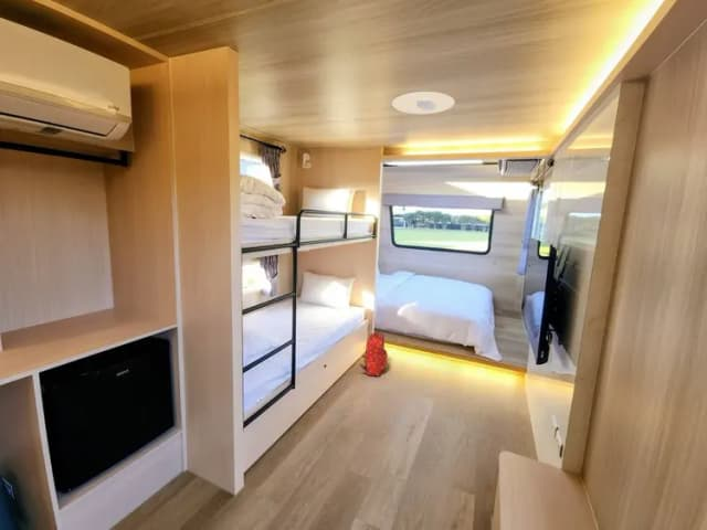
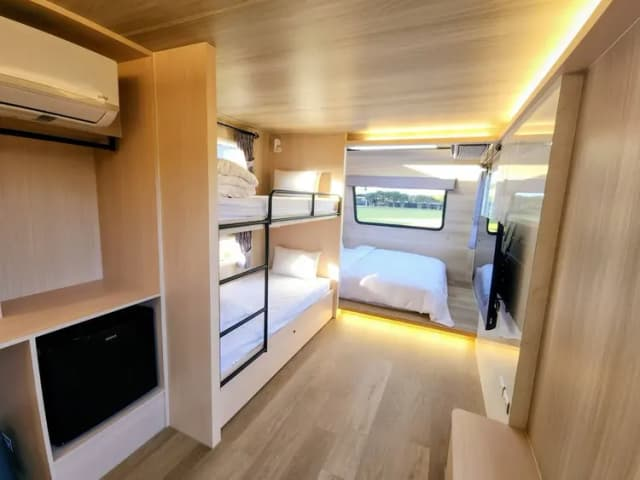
- recessed light [391,91,456,115]
- backpack [359,331,389,378]
